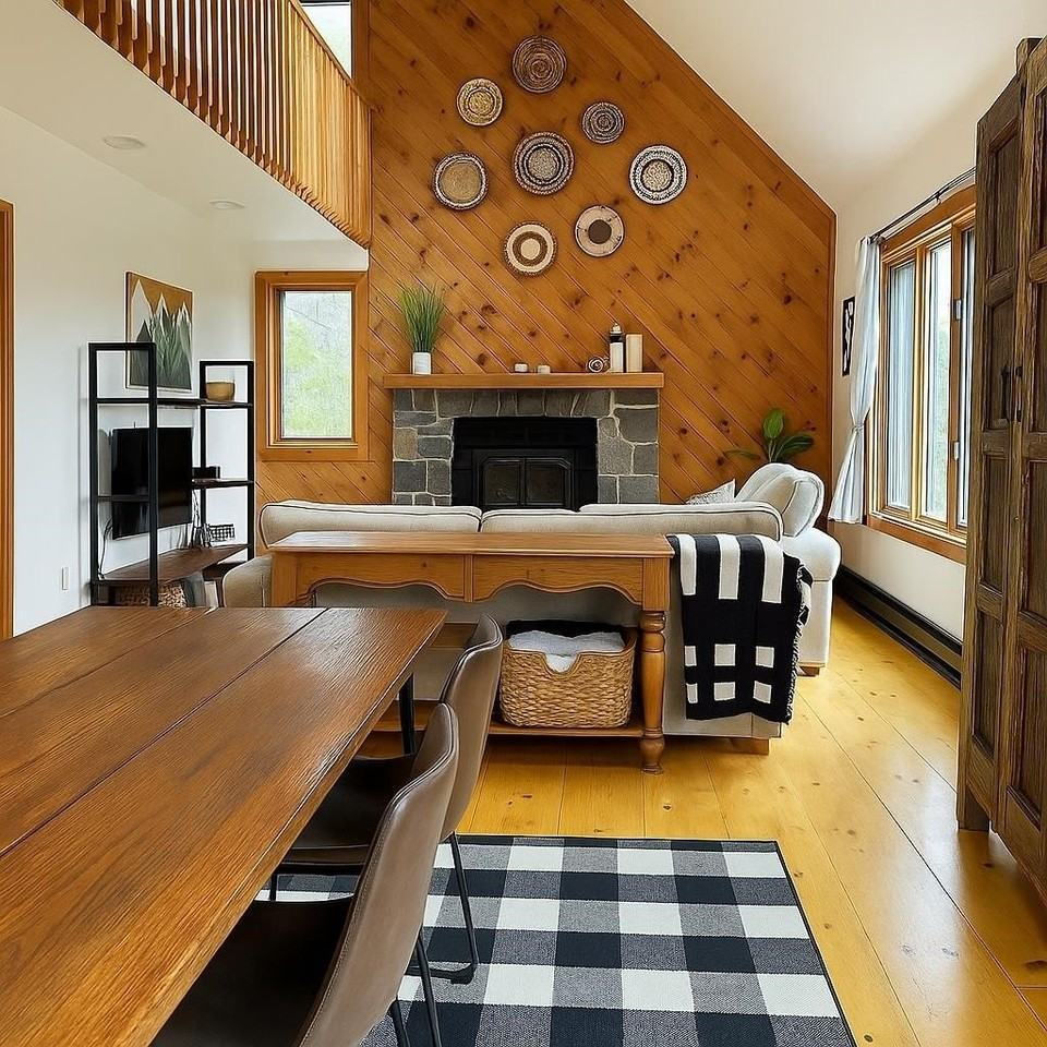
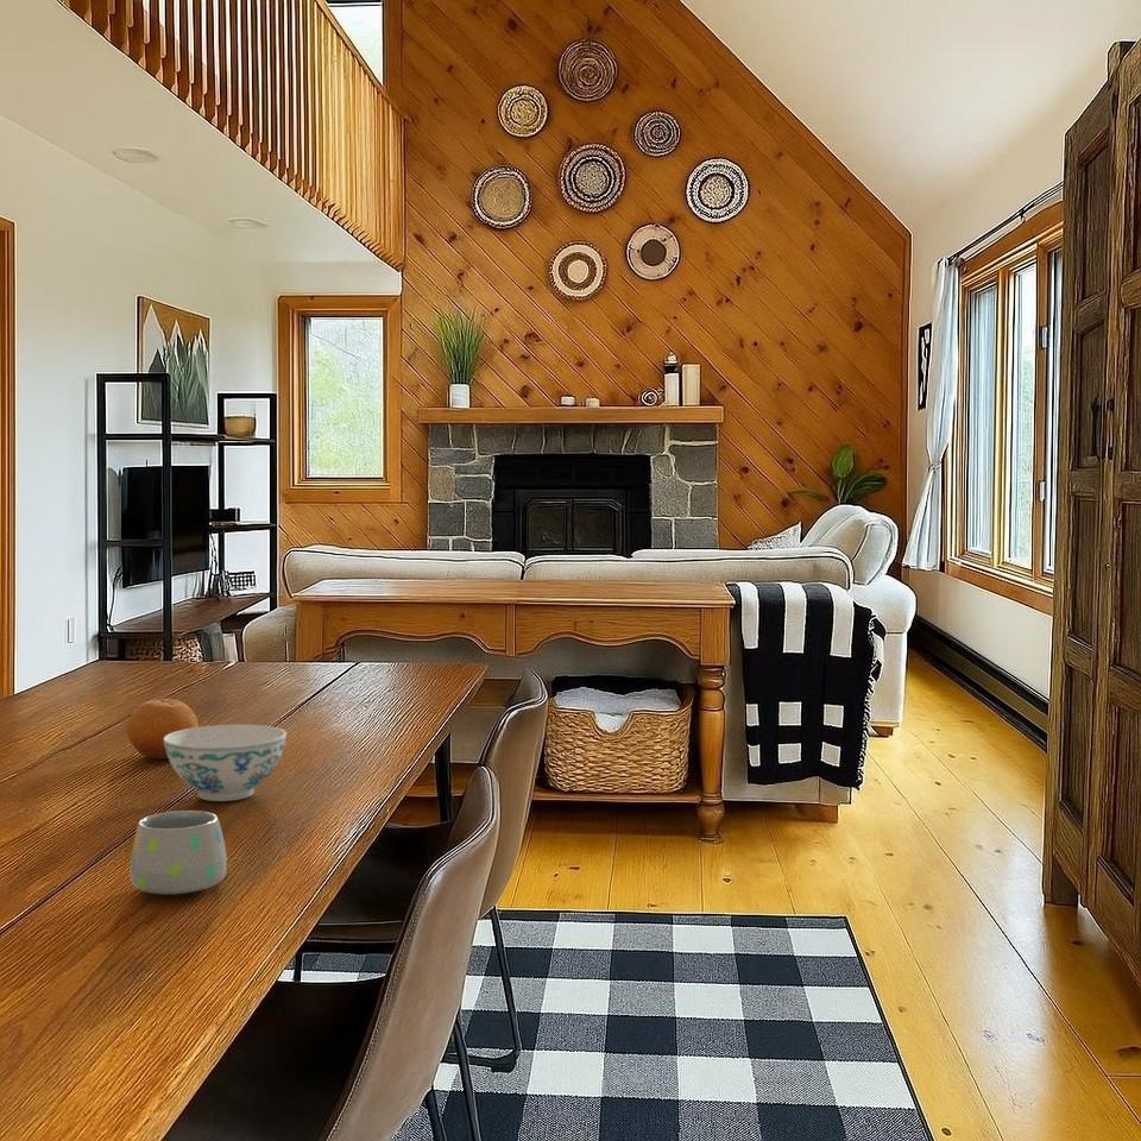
+ chinaware [164,724,288,802]
+ mug [130,809,228,896]
+ fruit [125,698,200,759]
